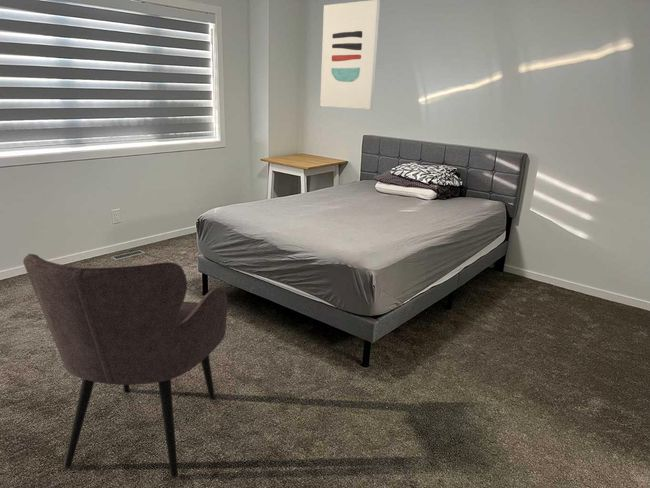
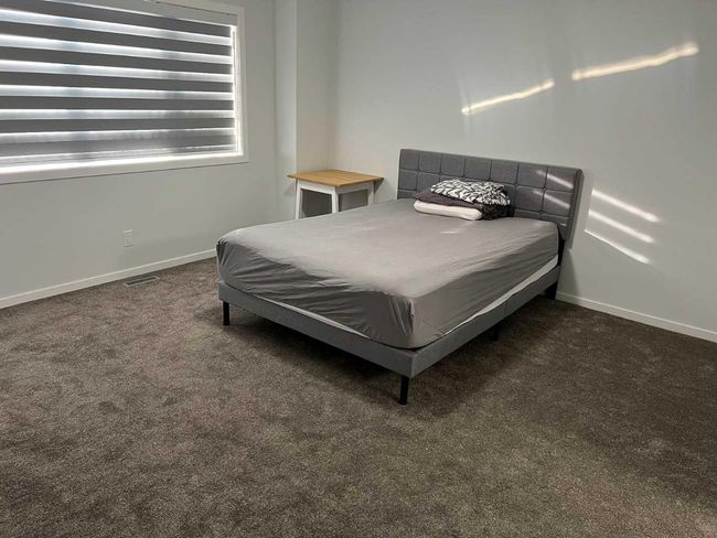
- wall art [319,0,381,111]
- armchair [22,253,228,479]
